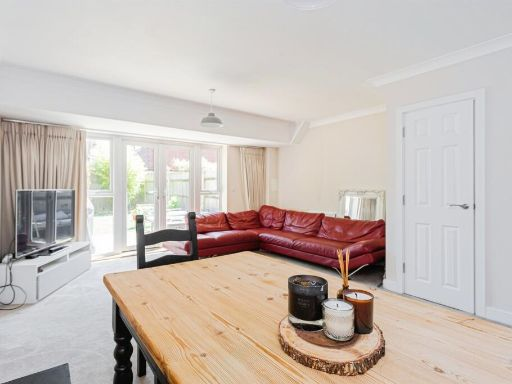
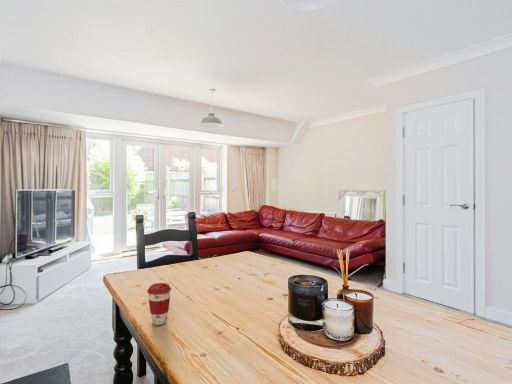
+ coffee cup [146,282,172,326]
